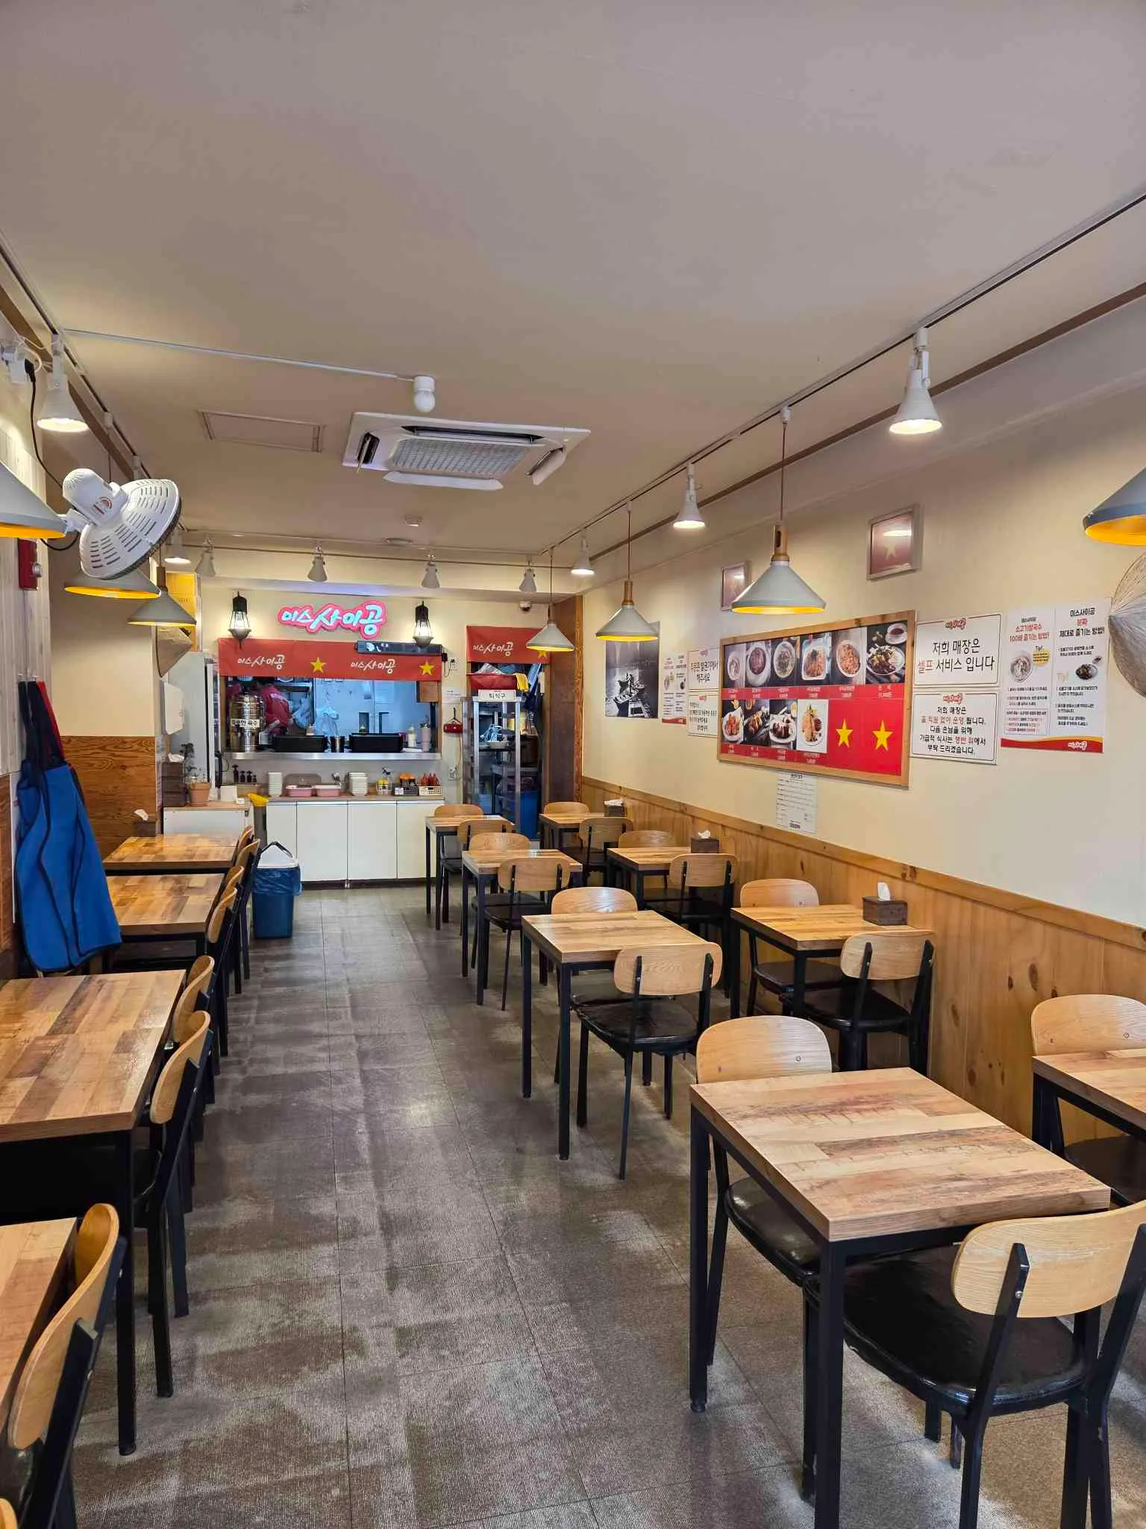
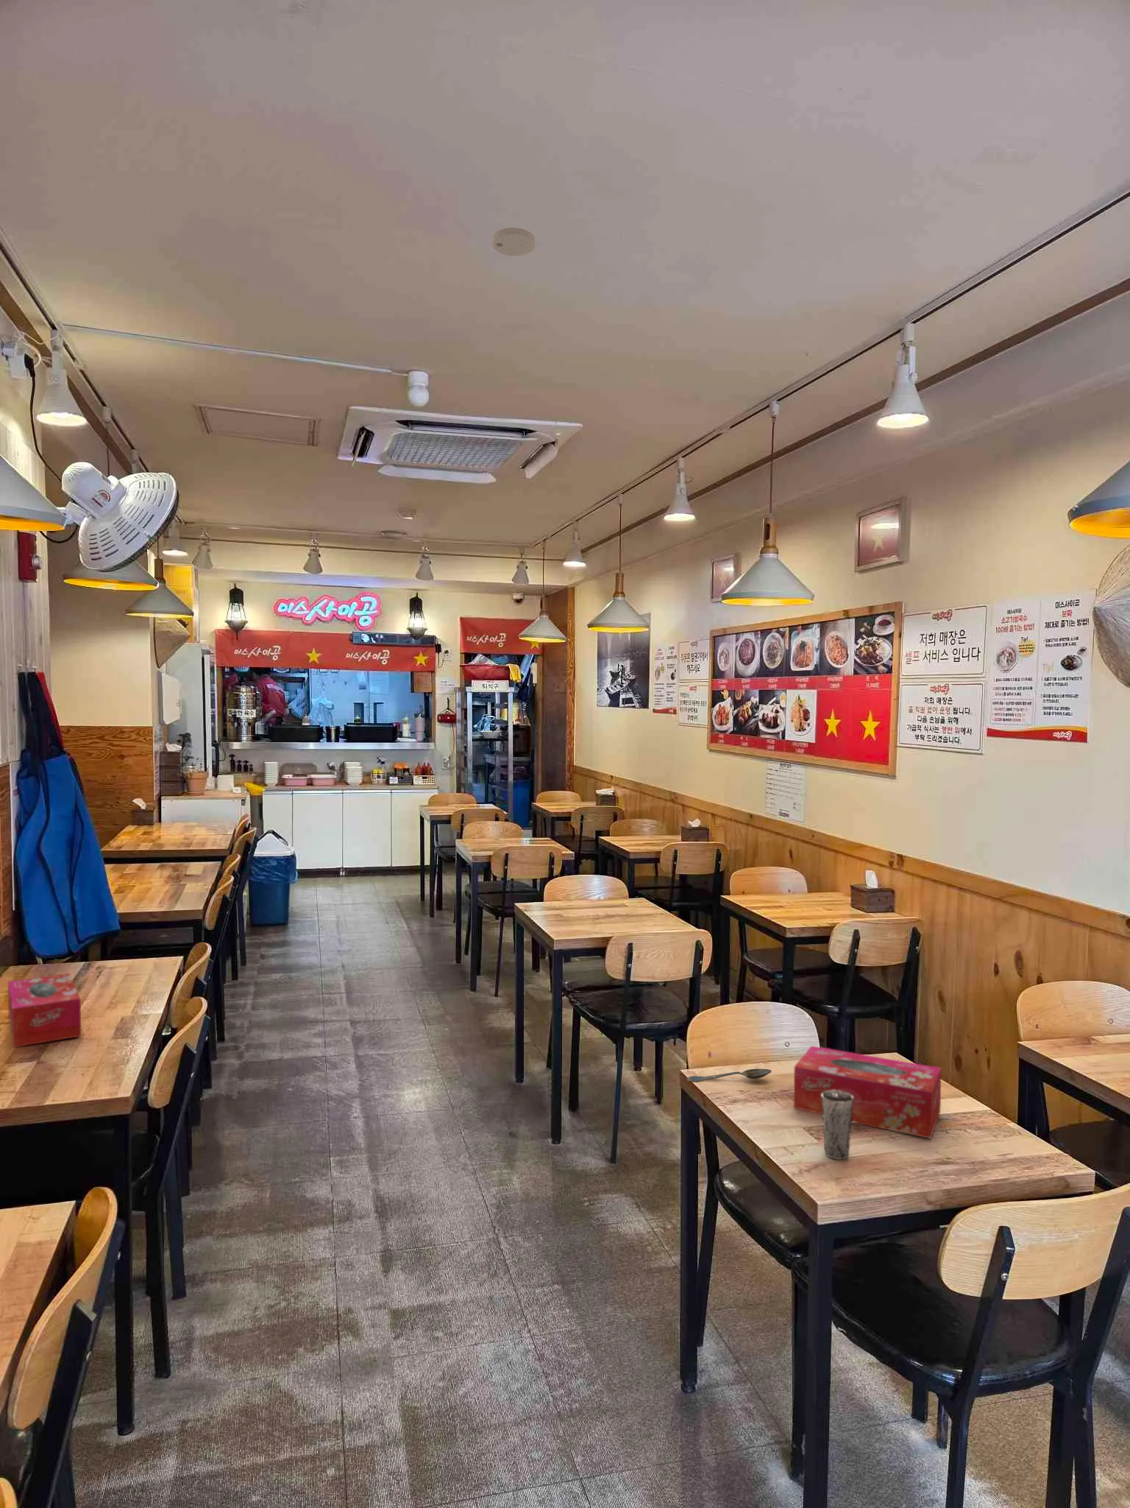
+ smoke detector [491,227,535,256]
+ tissue box [7,972,82,1047]
+ spoon [686,1069,773,1083]
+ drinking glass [821,1090,853,1160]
+ tissue box [793,1045,941,1139]
